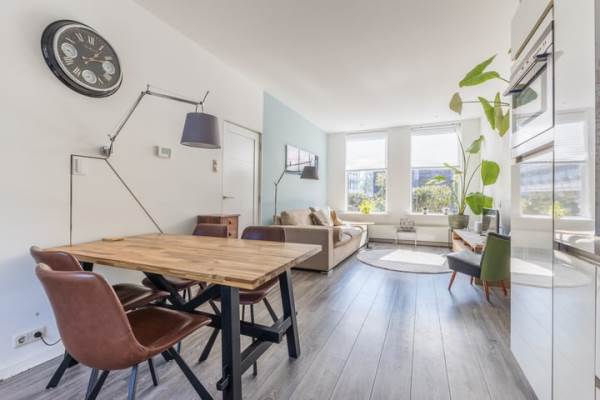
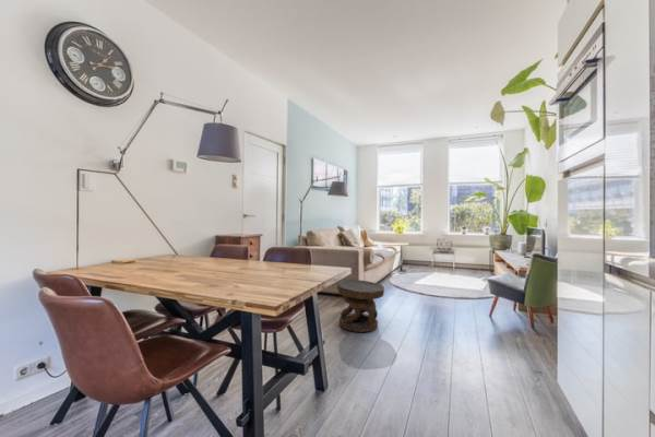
+ side table [336,279,385,333]
